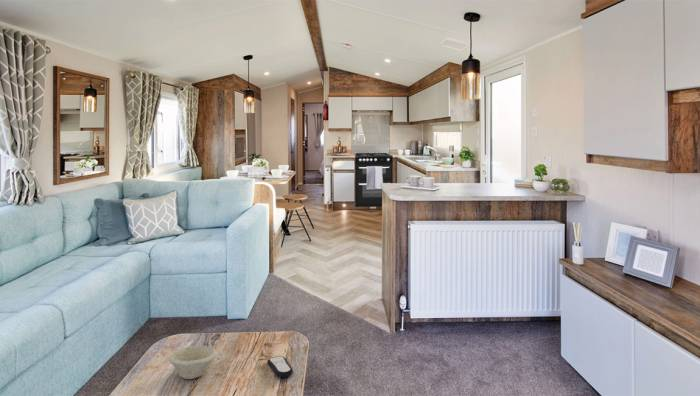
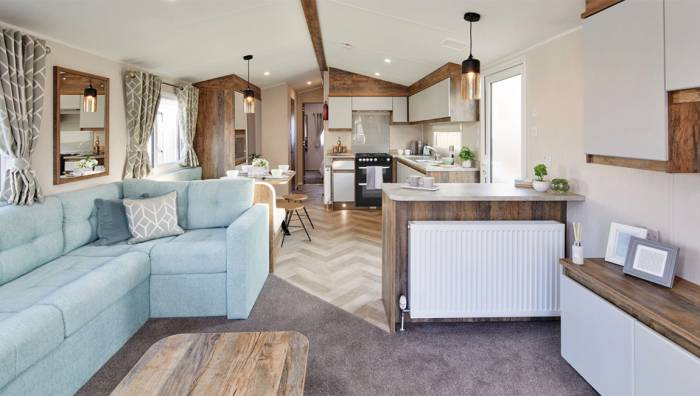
- bowl [166,345,218,380]
- remote control [266,355,294,378]
